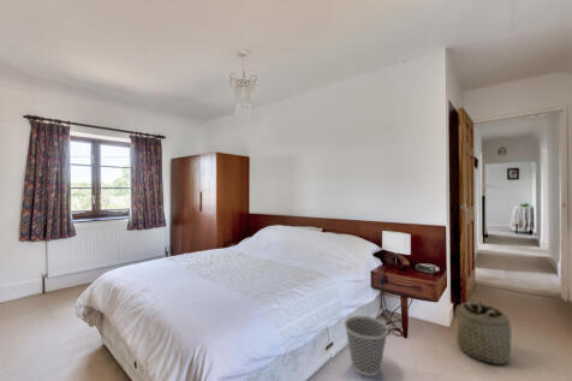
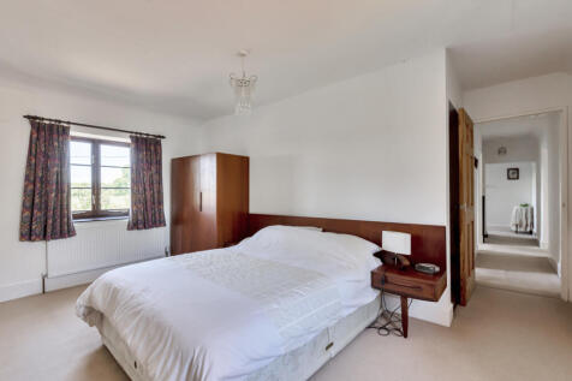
- basket [455,298,512,365]
- wastebasket [344,315,389,377]
